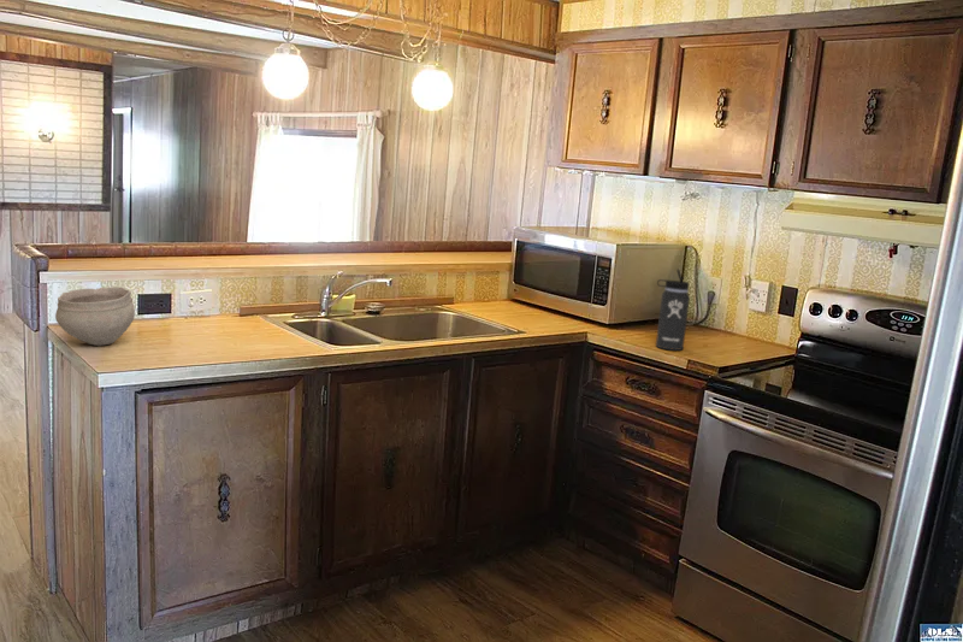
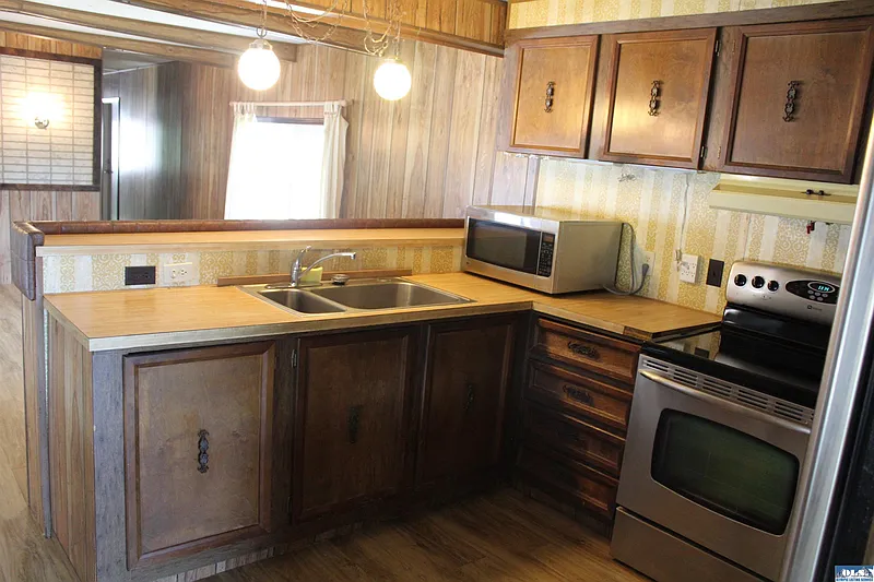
- thermos bottle [655,269,691,352]
- bowl [54,285,136,347]
